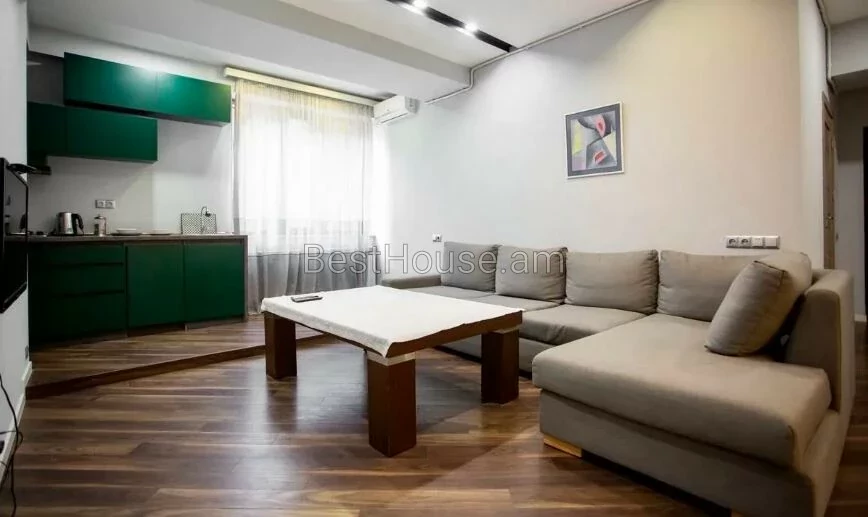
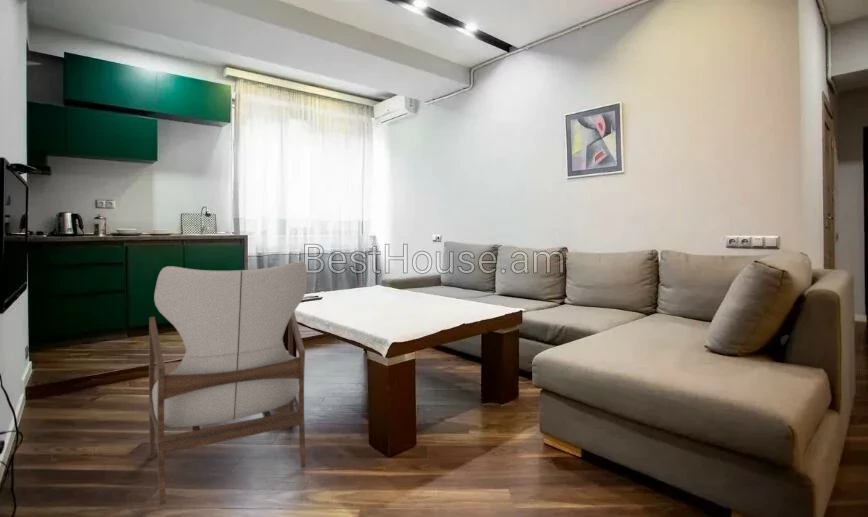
+ armchair [148,260,308,506]
